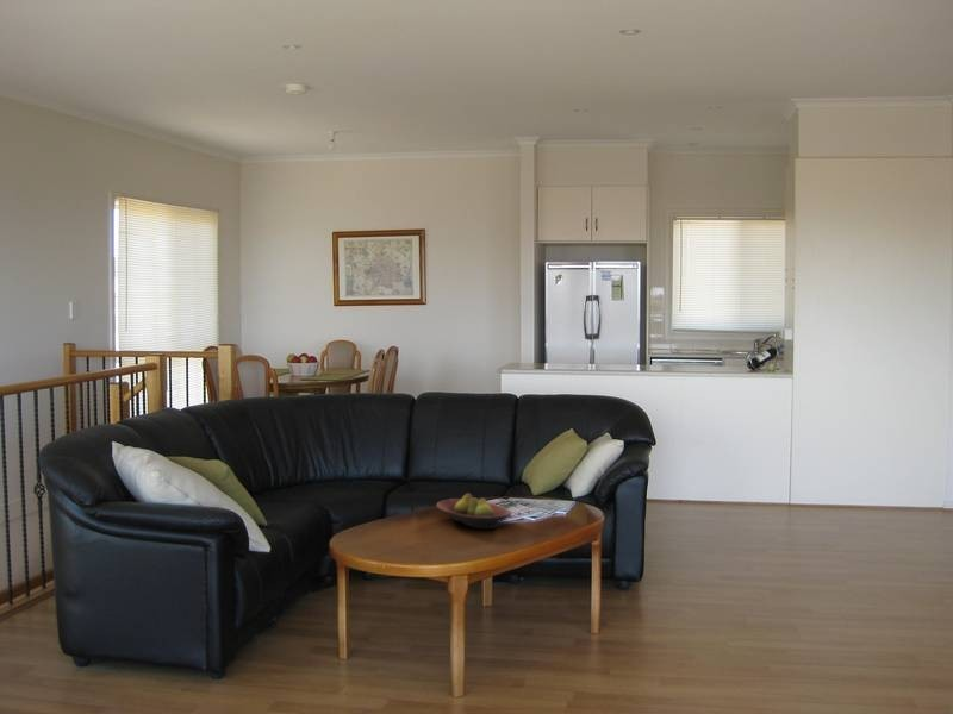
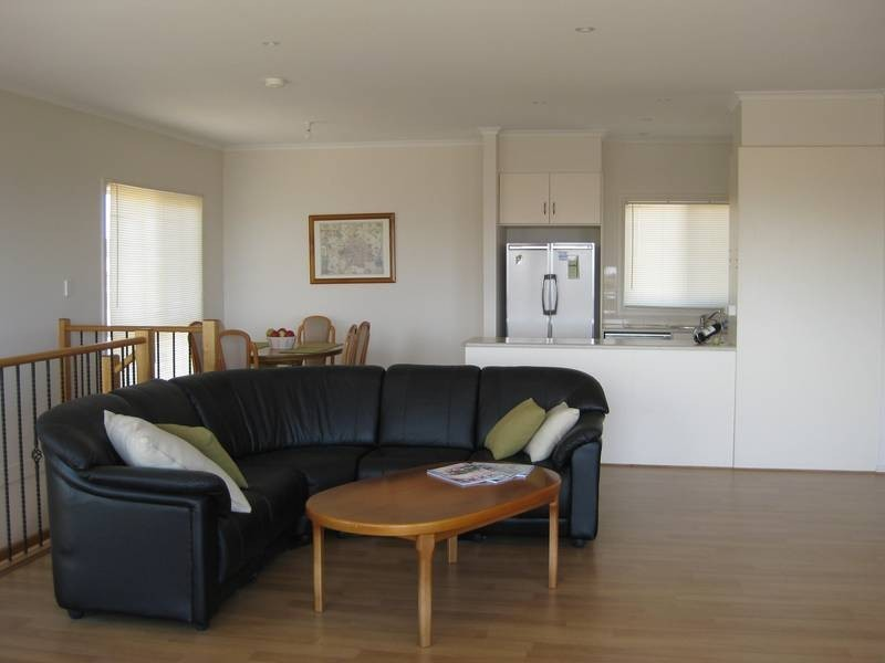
- fruit bowl [436,493,513,530]
